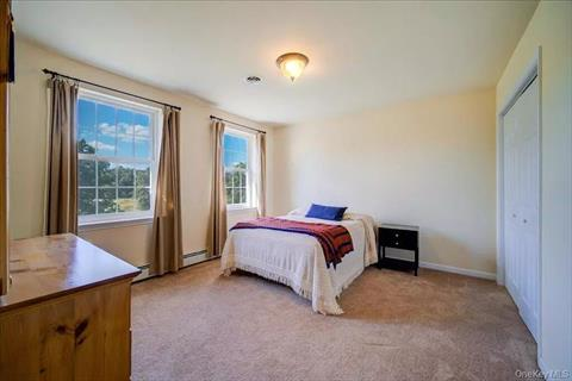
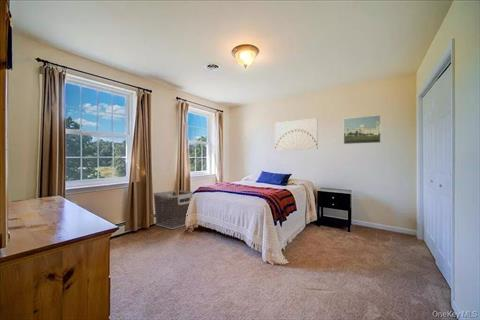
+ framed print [343,114,382,145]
+ wall art [274,117,319,151]
+ clothes hamper [152,189,194,230]
